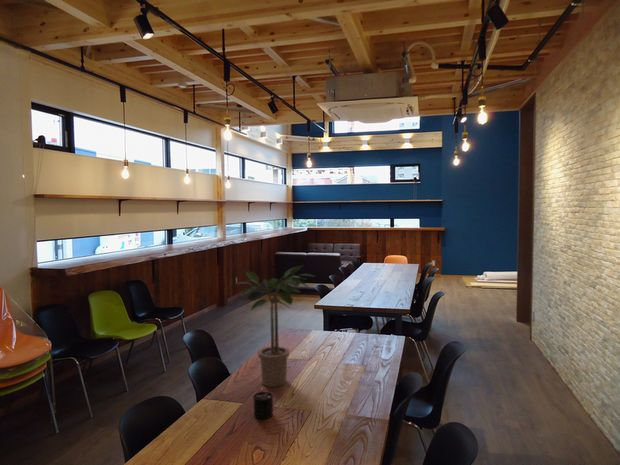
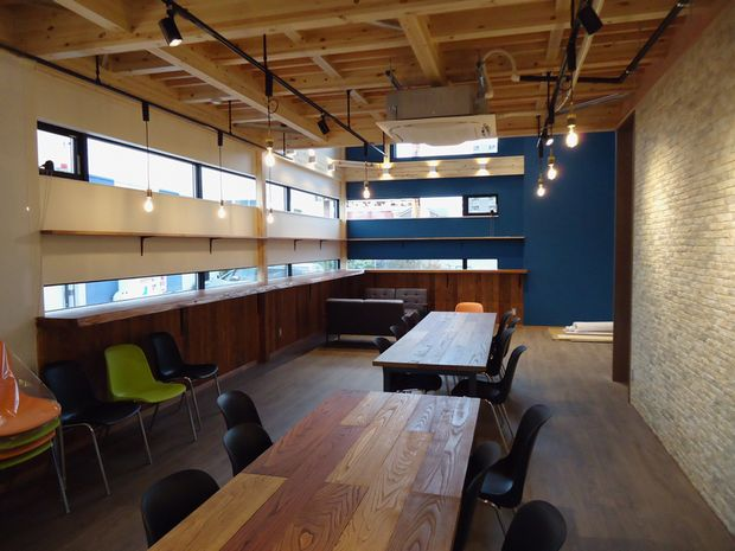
- potted plant [235,264,316,388]
- candle [252,383,274,420]
